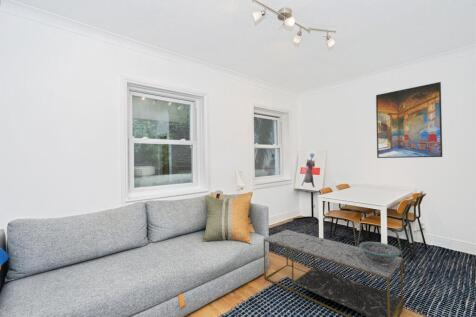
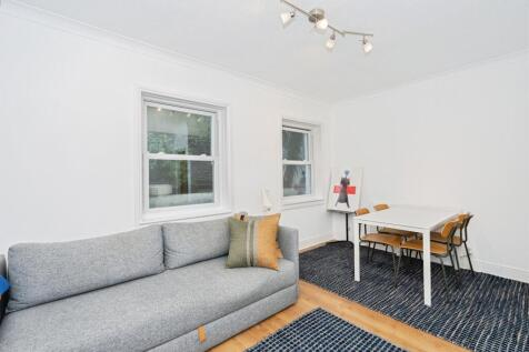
- decorative bowl [358,241,402,265]
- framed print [375,81,443,159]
- coffee table [263,229,404,317]
